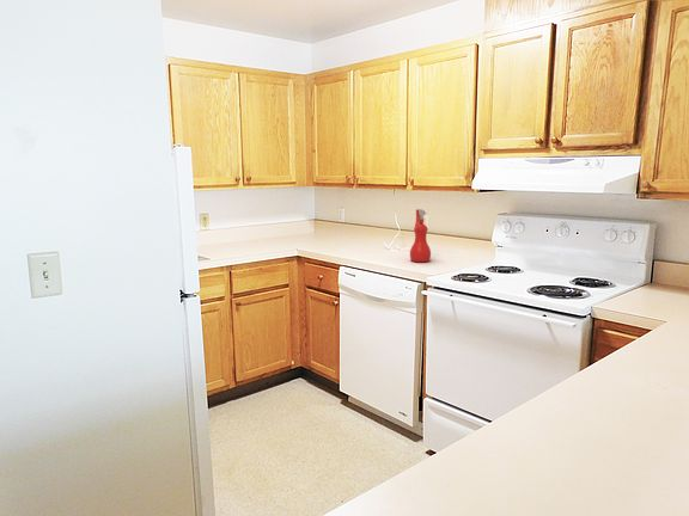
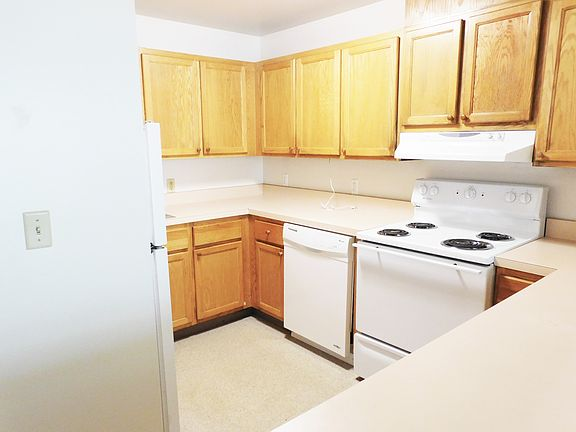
- spray bottle [409,208,432,263]
